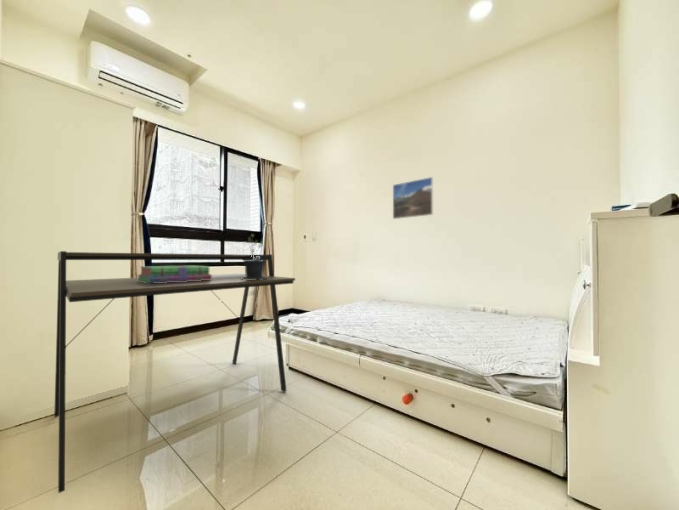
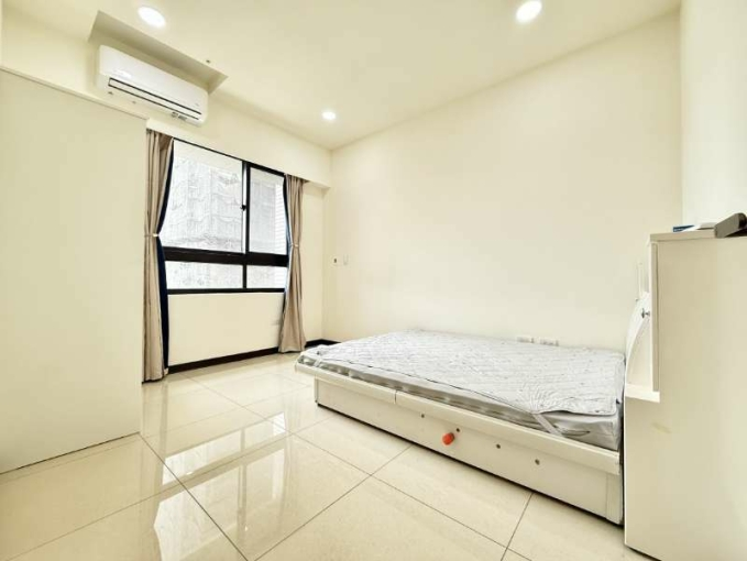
- potted plant [241,233,268,280]
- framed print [392,176,434,220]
- stack of books [137,265,212,284]
- desk [53,250,296,494]
